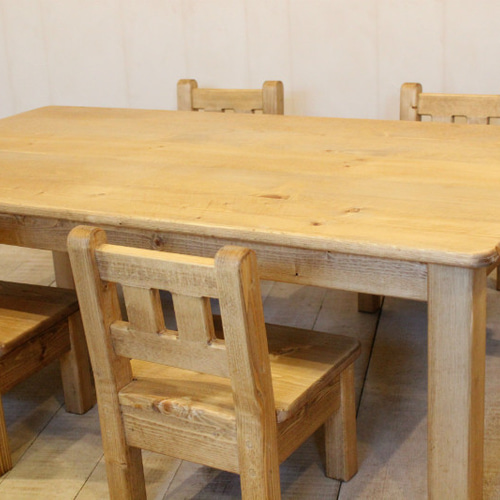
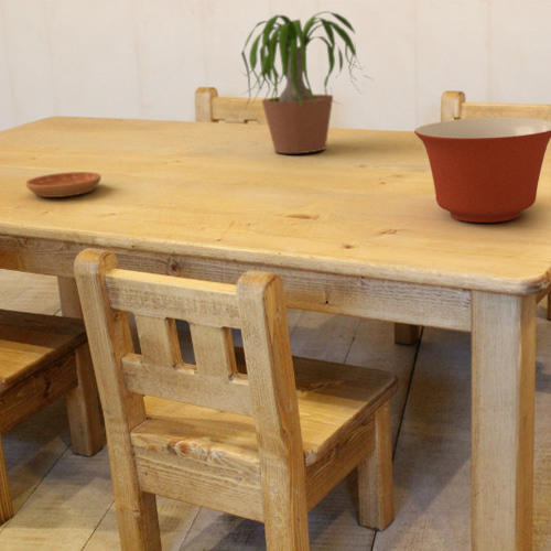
+ mixing bowl [413,117,551,224]
+ potted plant [240,11,372,154]
+ saucer [24,171,101,198]
